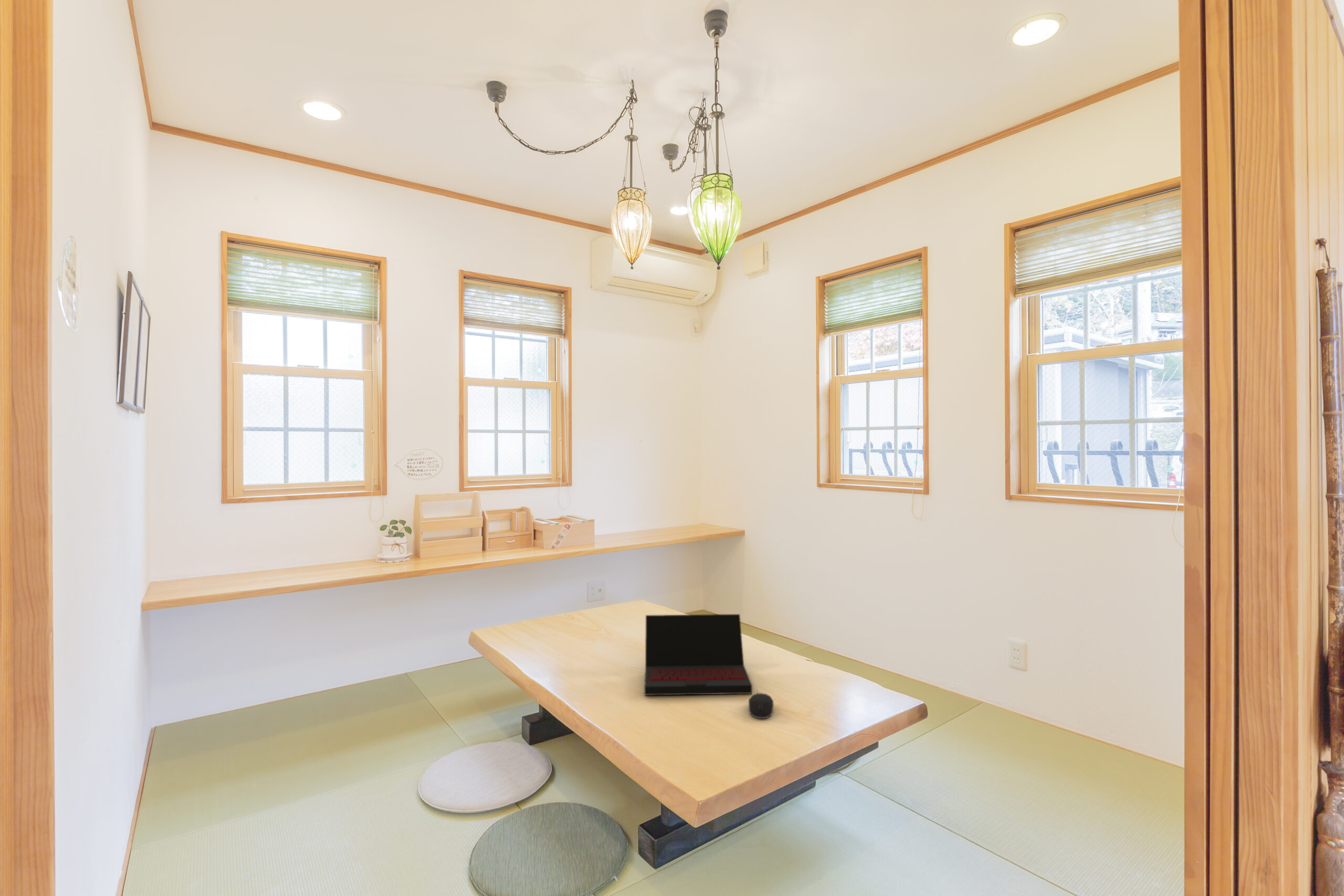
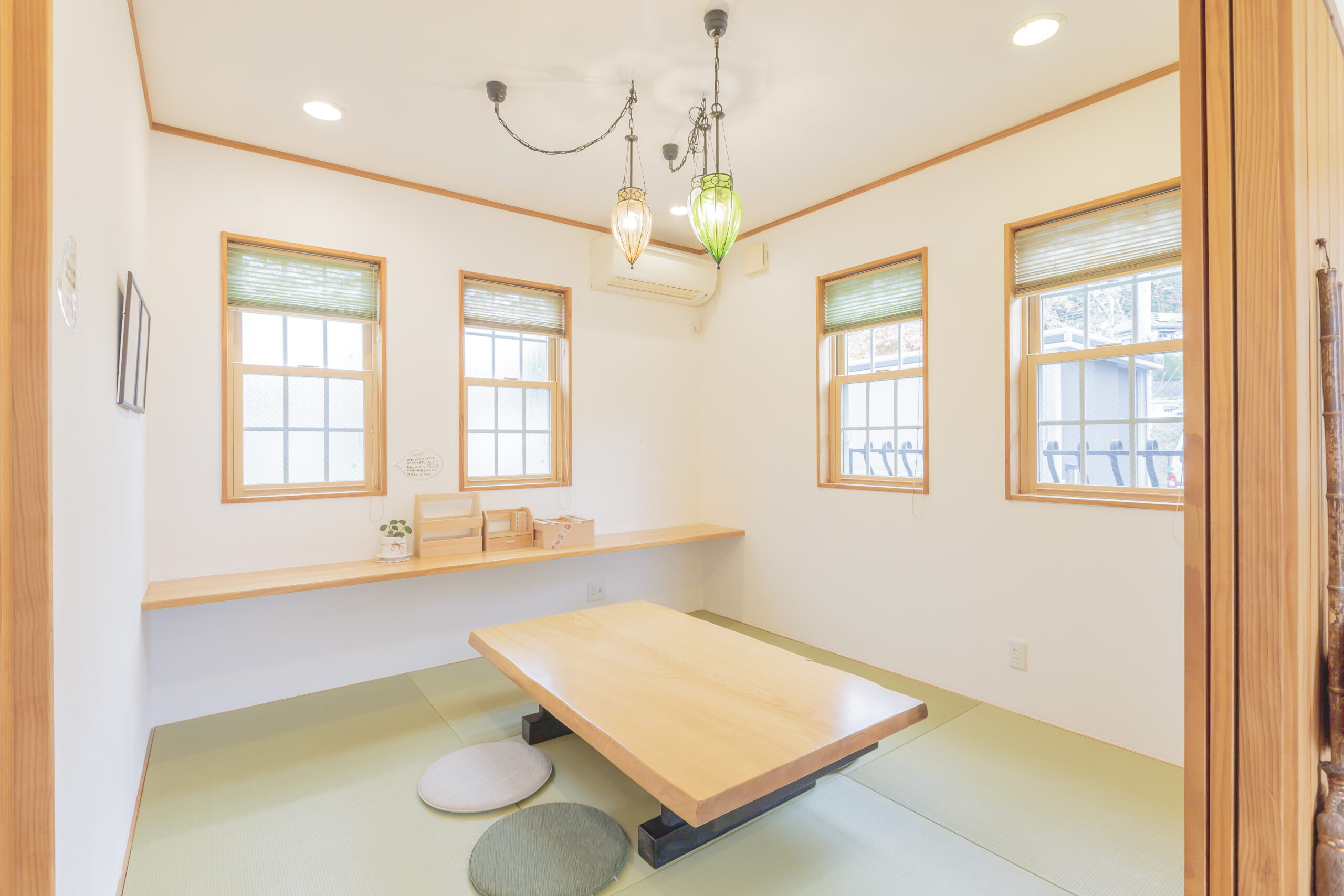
- computer mouse [748,692,774,719]
- laptop [644,614,753,696]
